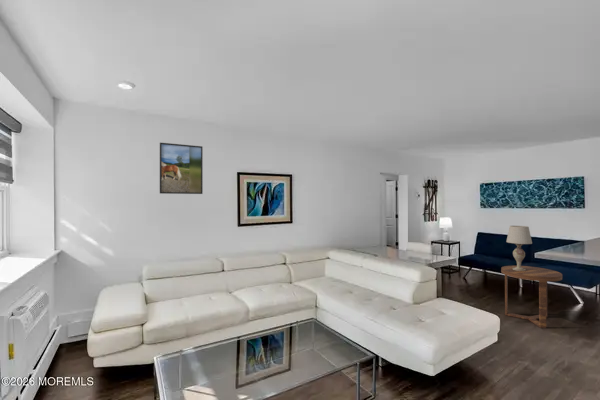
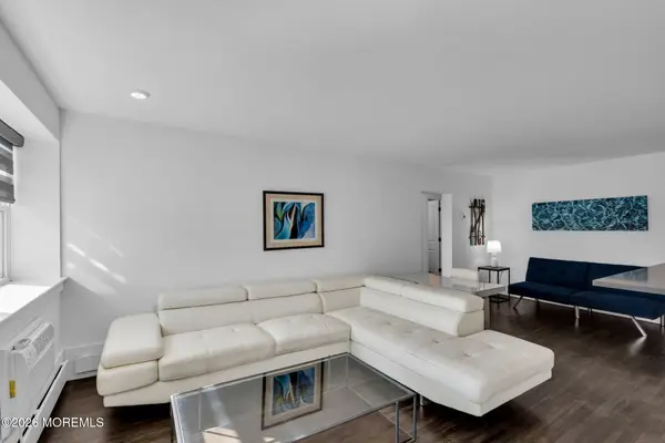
- table lamp [505,225,533,271]
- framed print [159,142,204,195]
- side table [500,265,563,329]
